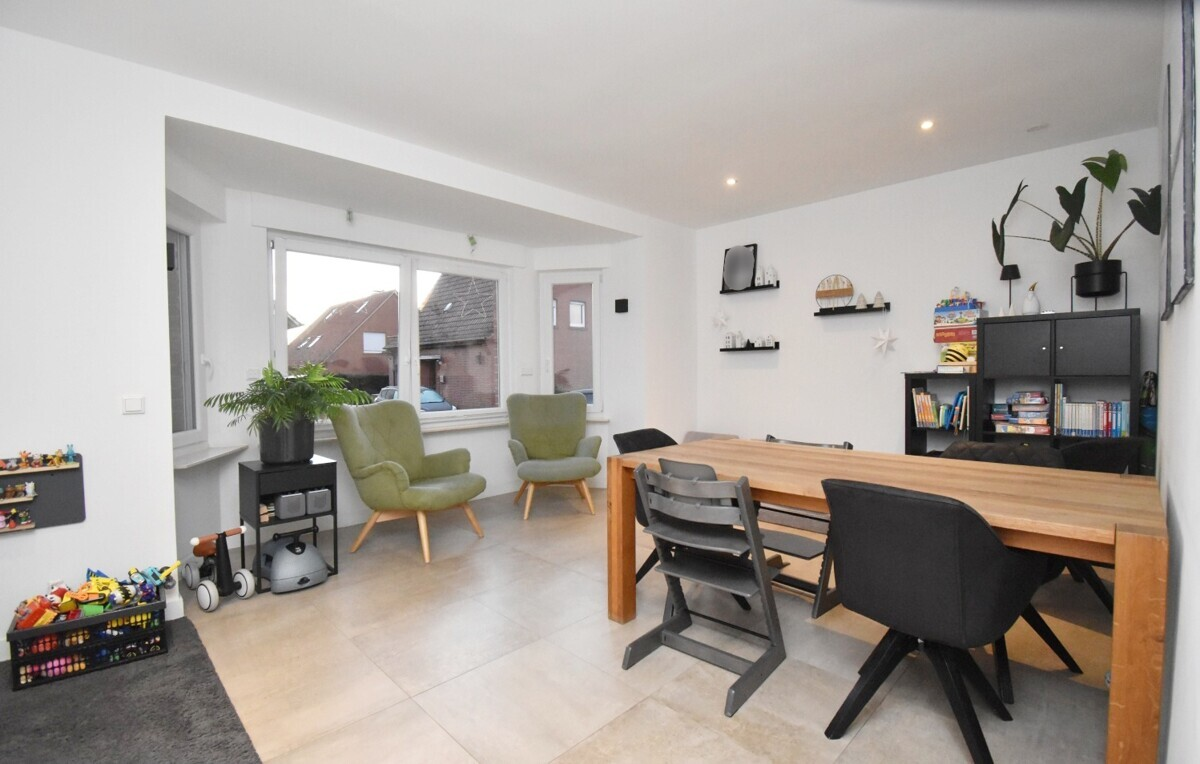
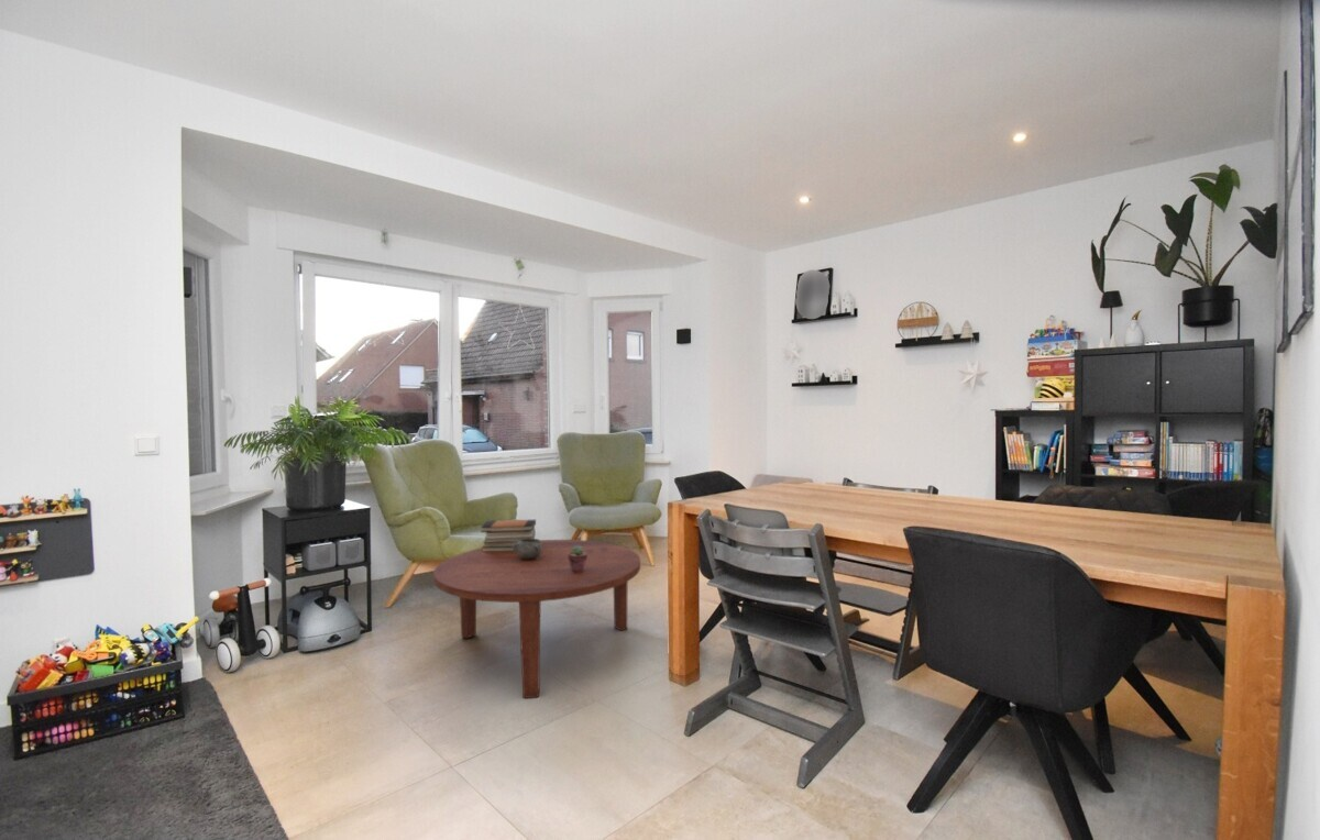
+ coffee table [432,539,641,699]
+ decorative bowl [513,538,542,560]
+ book stack [480,519,537,552]
+ potted succulent [568,545,587,573]
